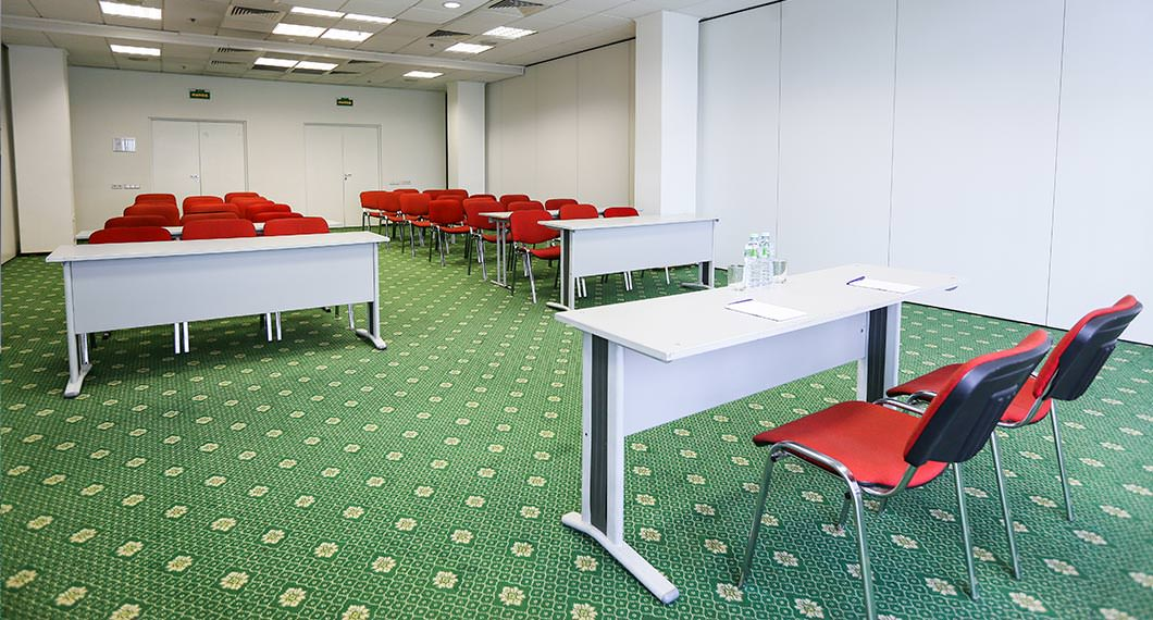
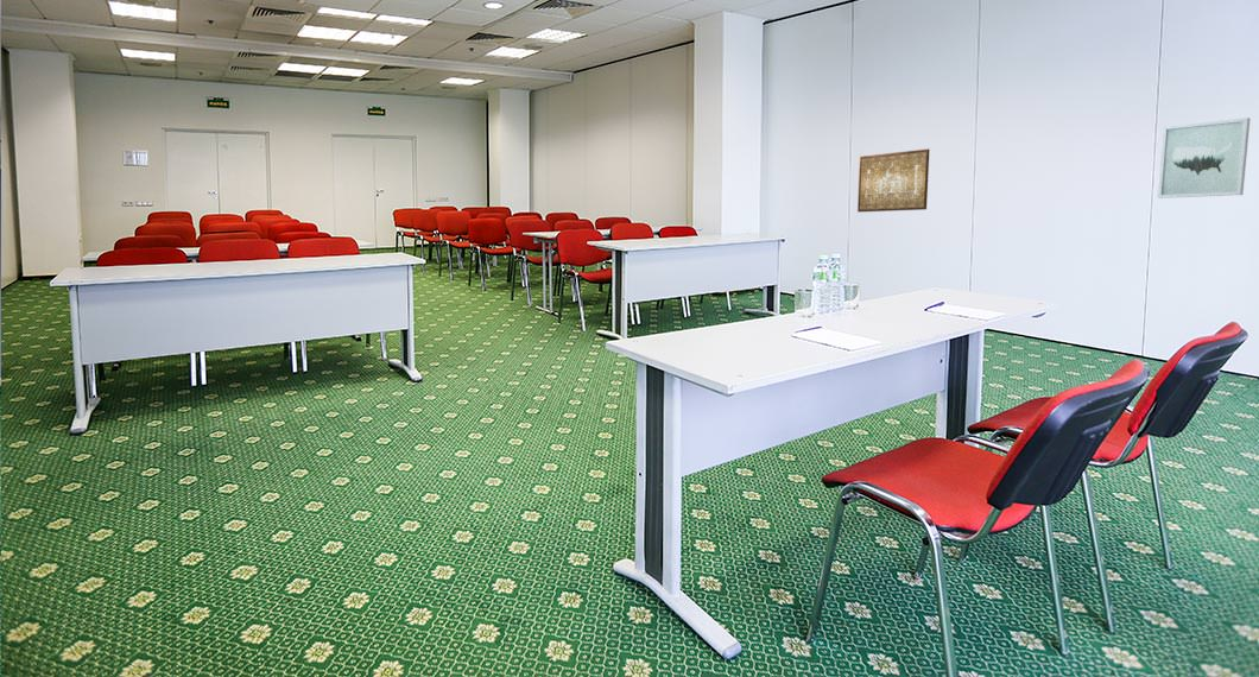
+ wall art [856,147,930,214]
+ wall art [1157,116,1252,200]
